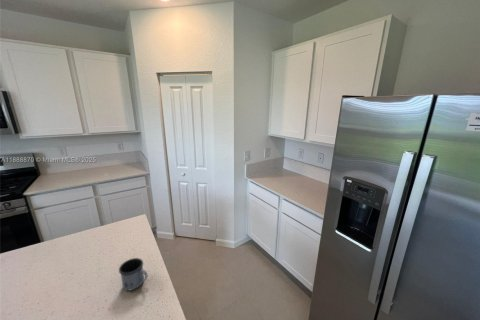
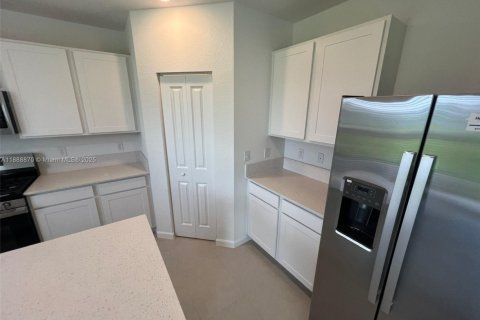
- mug [118,257,148,292]
